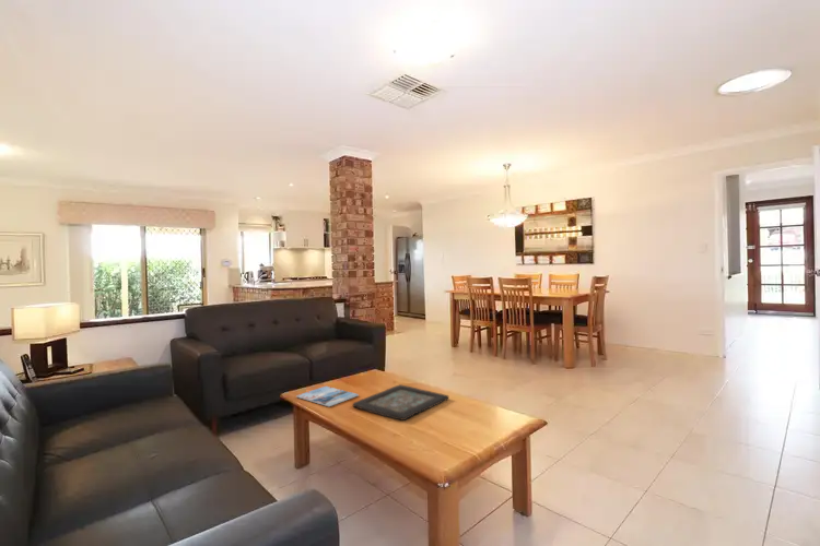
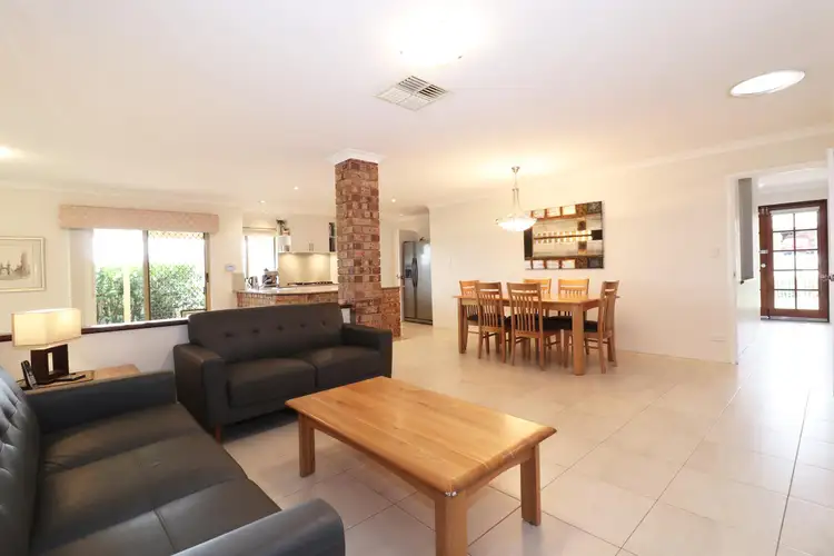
- magazine [295,385,360,407]
- decorative tray [351,383,449,422]
